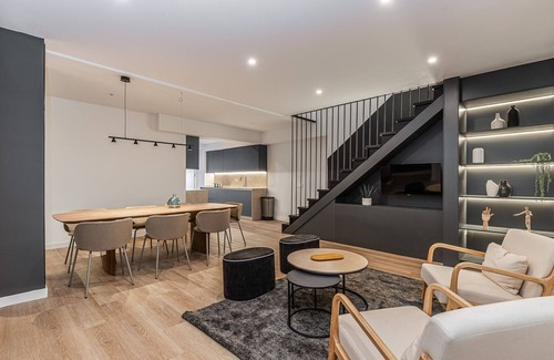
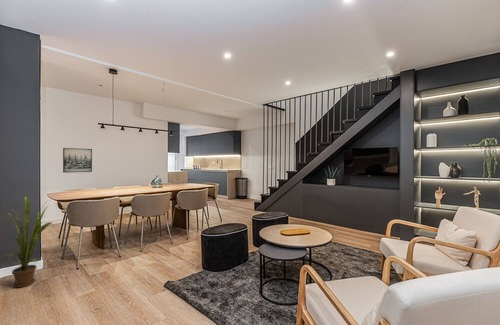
+ wall art [62,147,93,174]
+ house plant [0,195,54,288]
